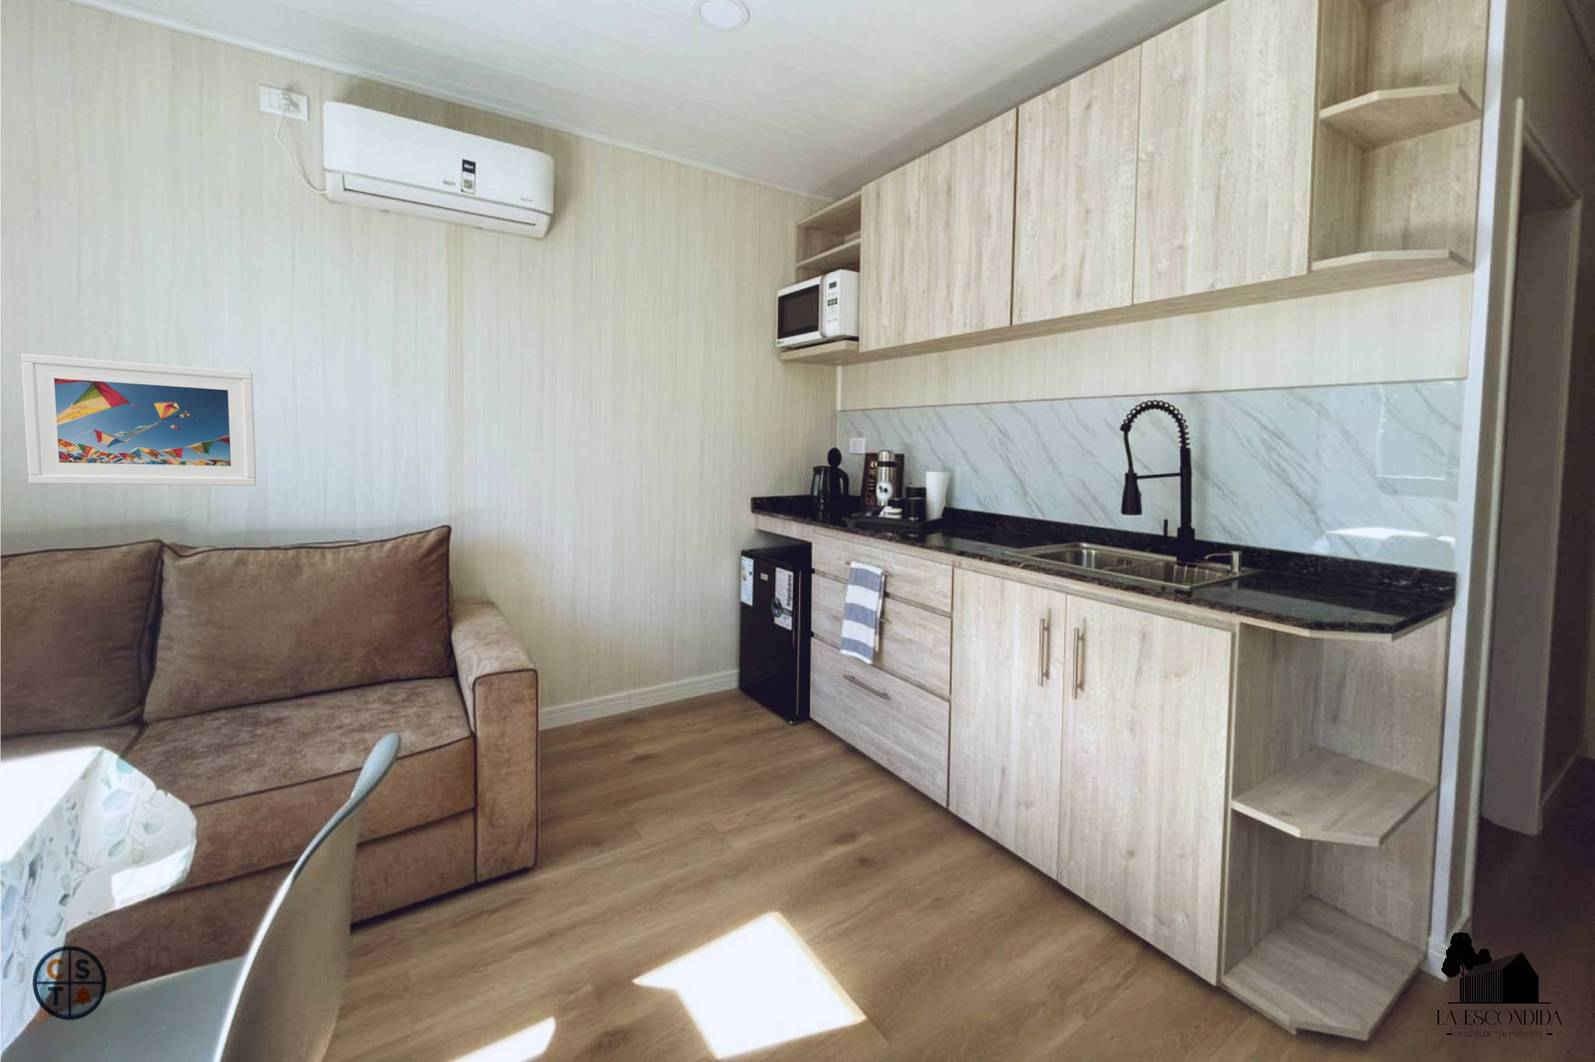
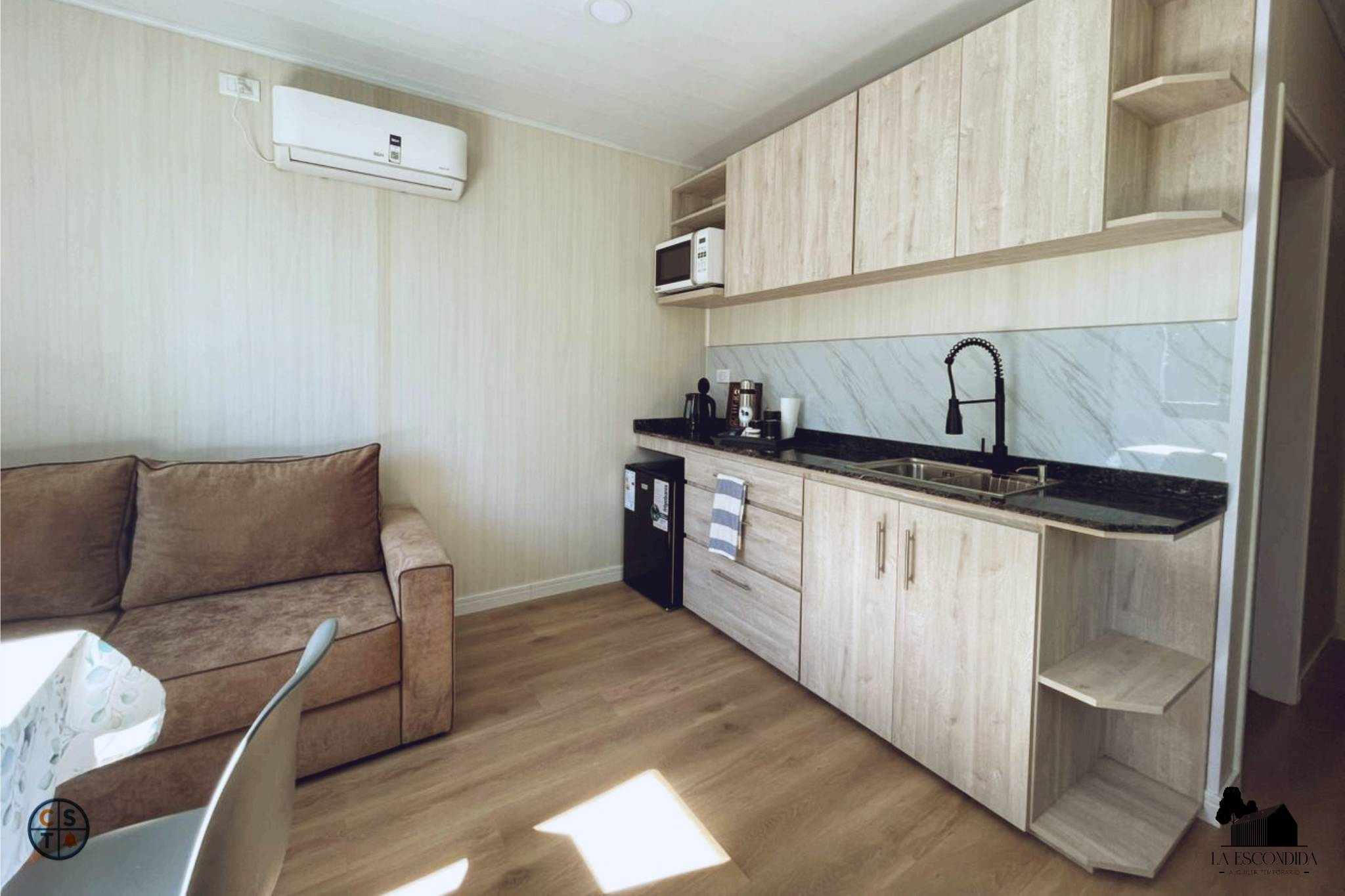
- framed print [20,353,257,486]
